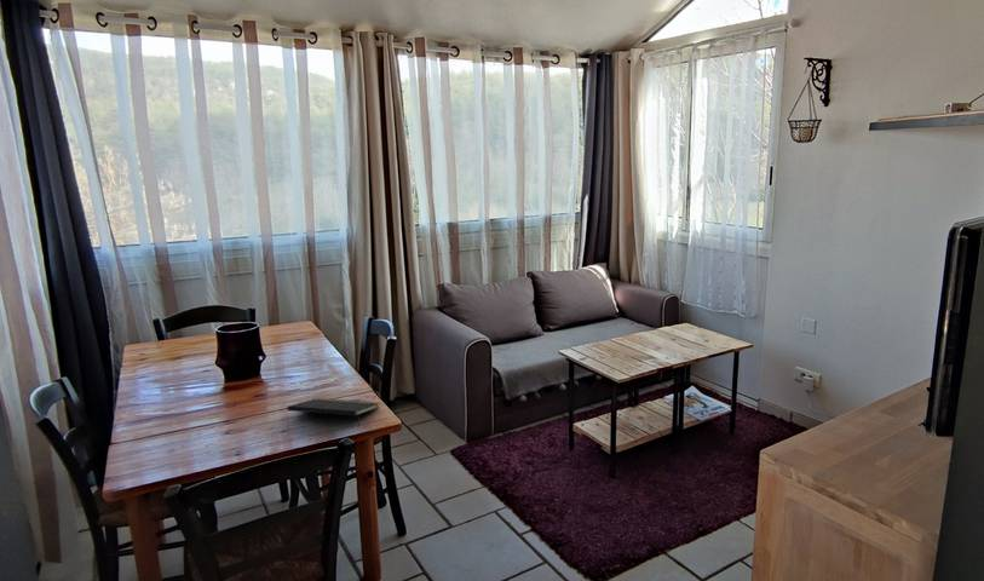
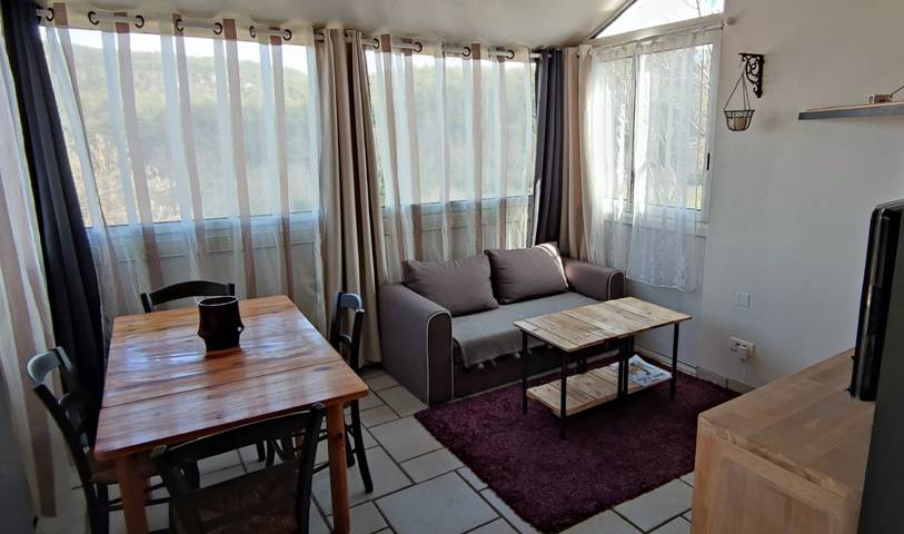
- notepad [286,397,380,427]
